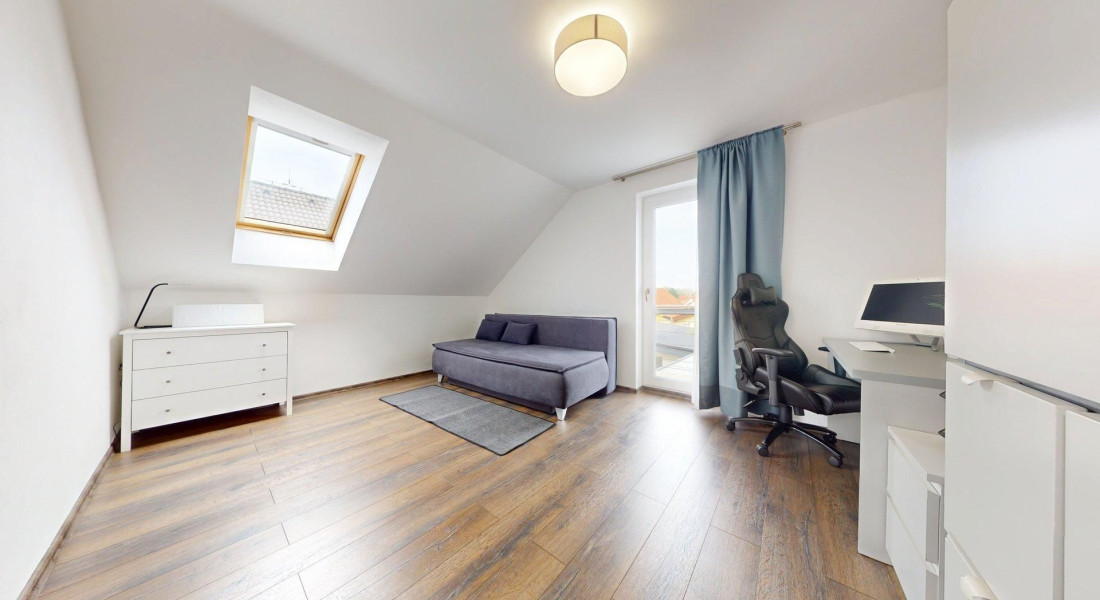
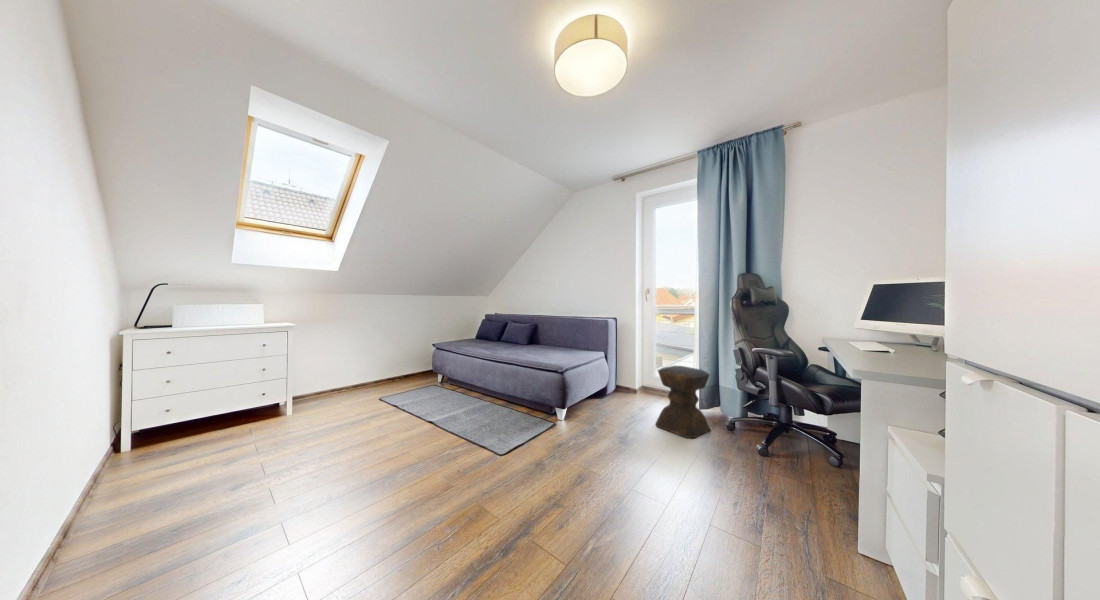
+ stool [654,365,712,439]
